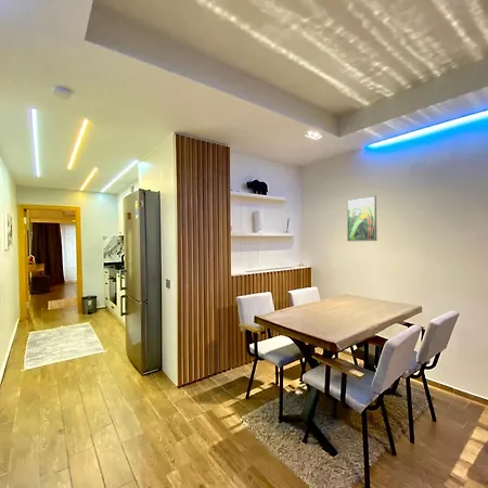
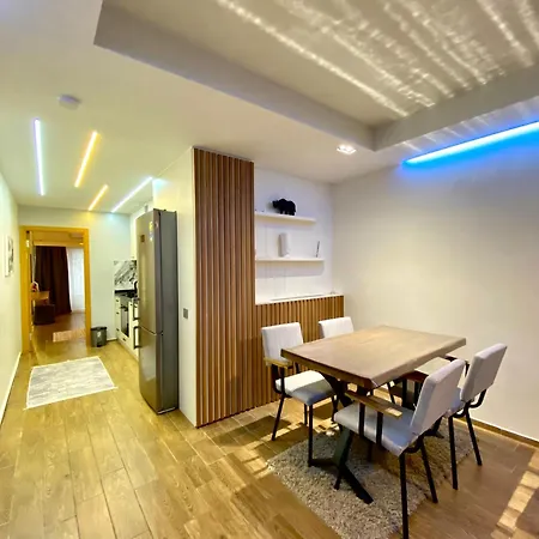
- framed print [346,194,377,242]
